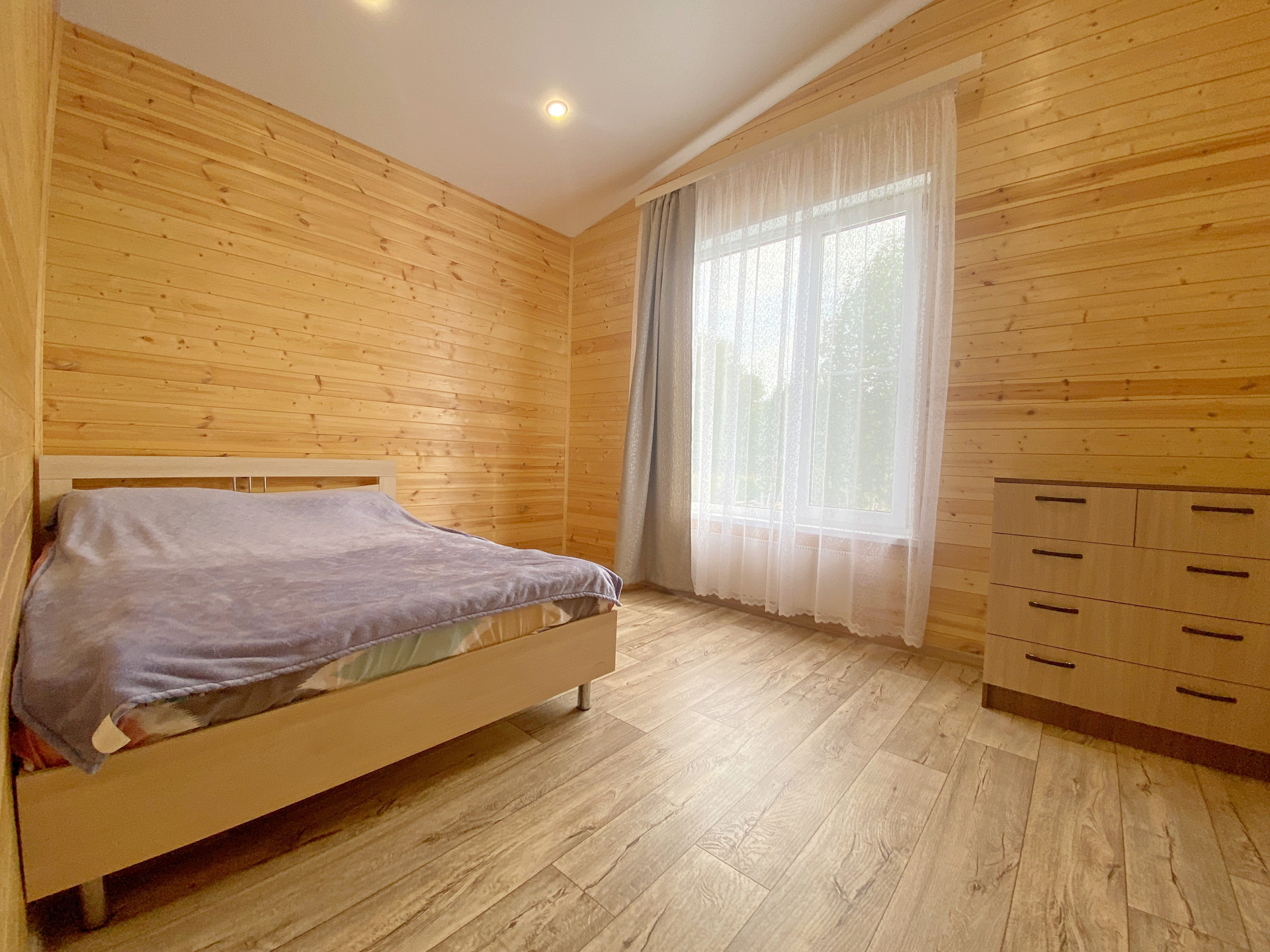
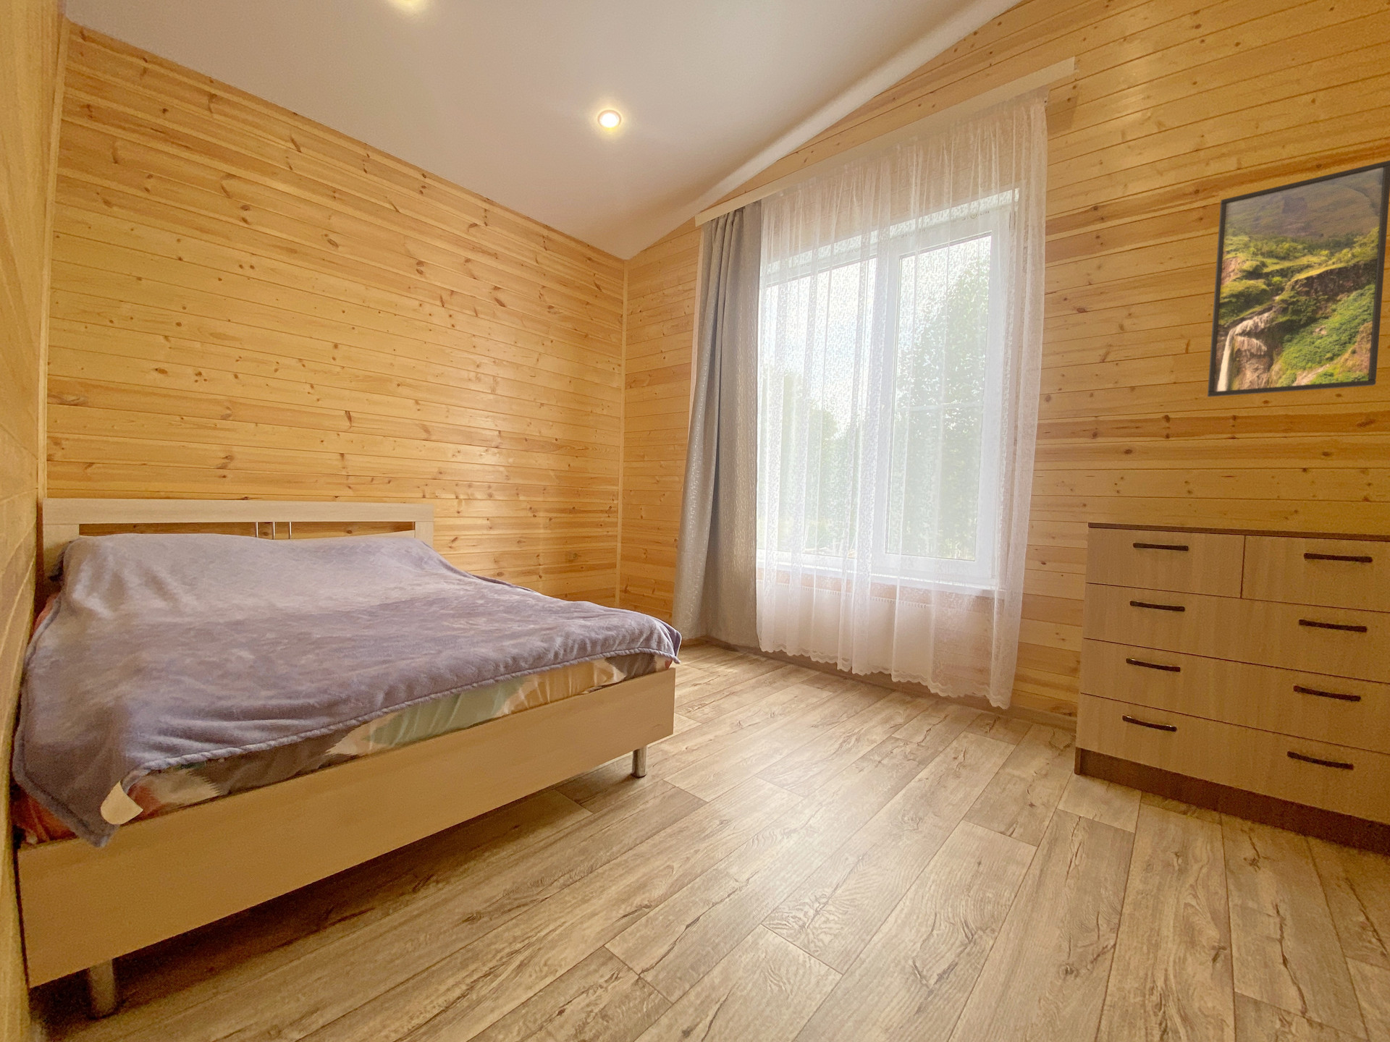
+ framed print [1207,160,1390,398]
